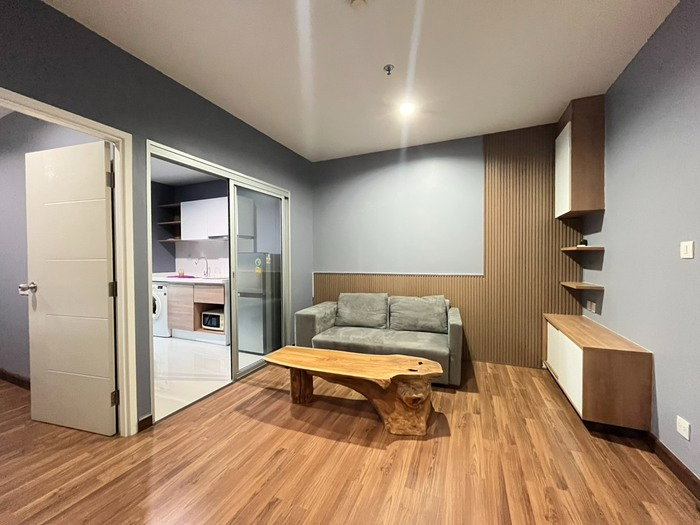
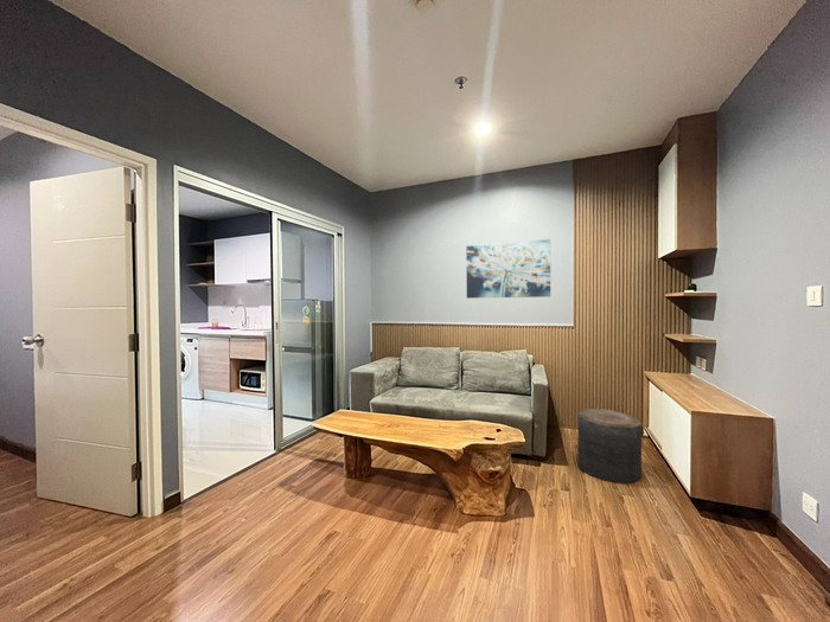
+ wall art [465,238,551,300]
+ stool [576,408,643,485]
